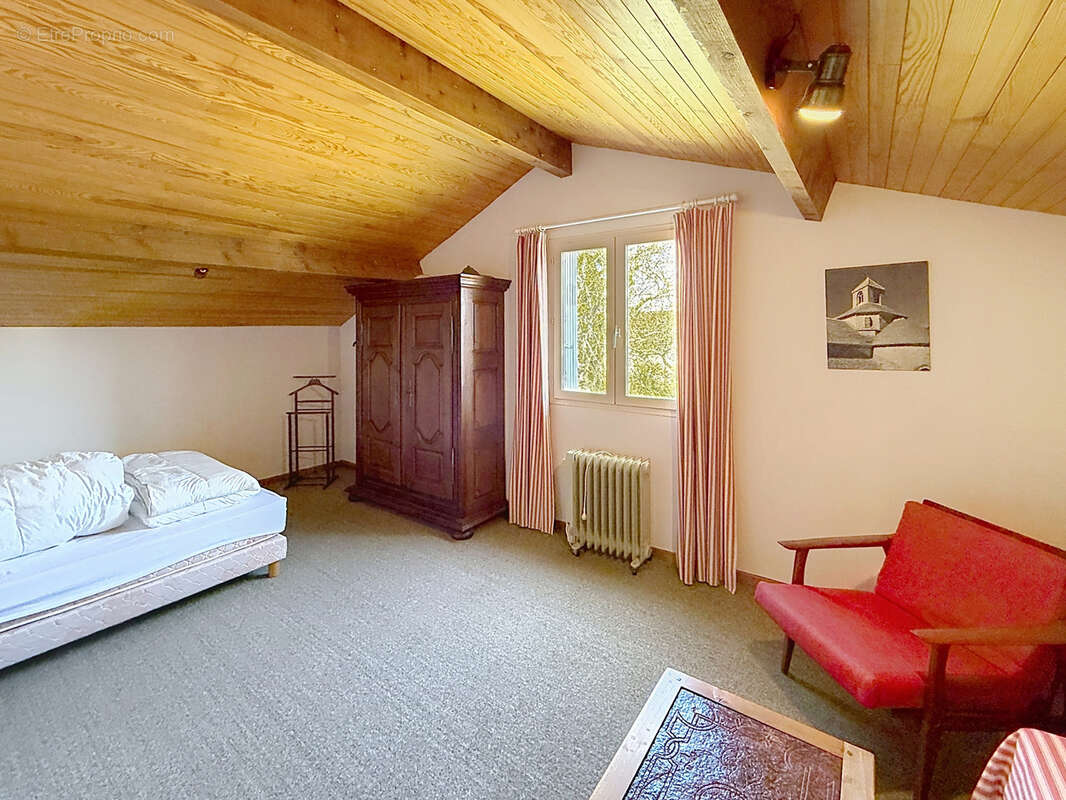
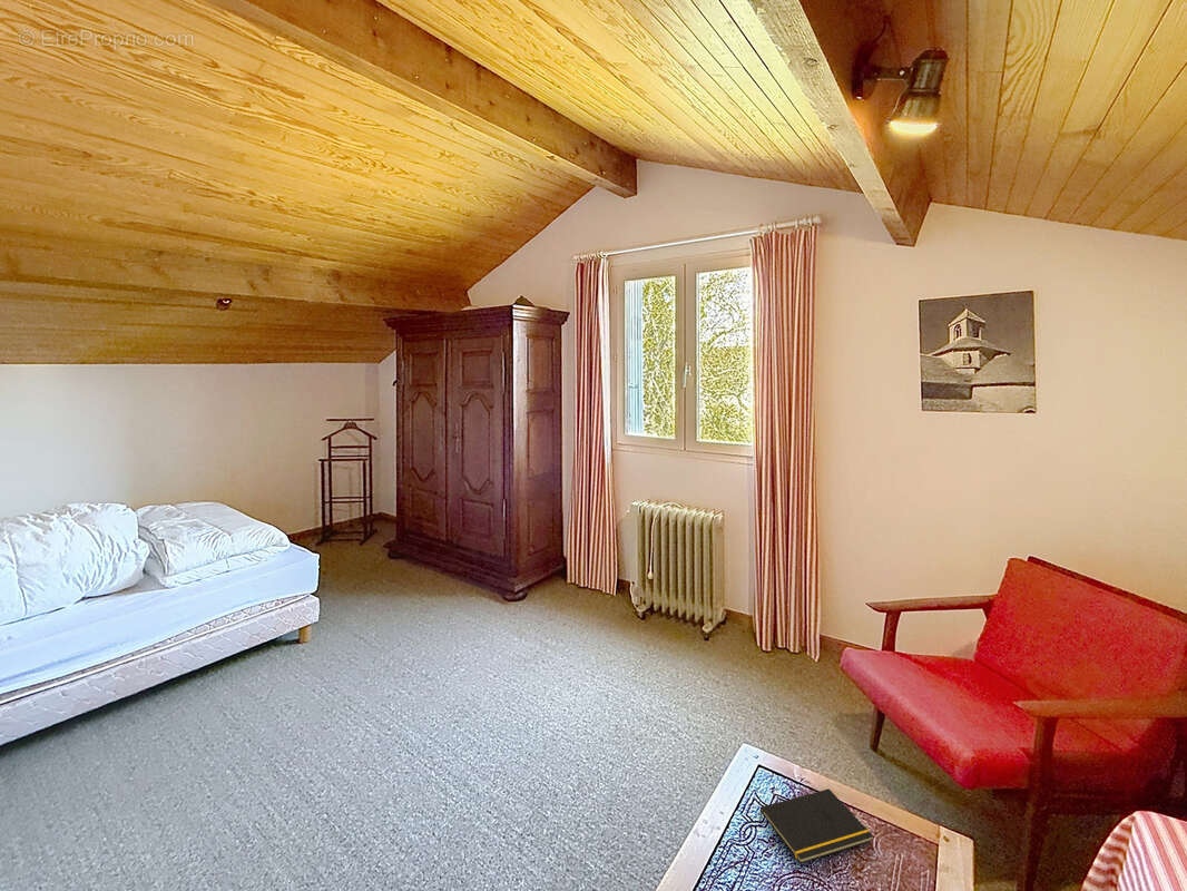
+ notepad [758,787,874,864]
